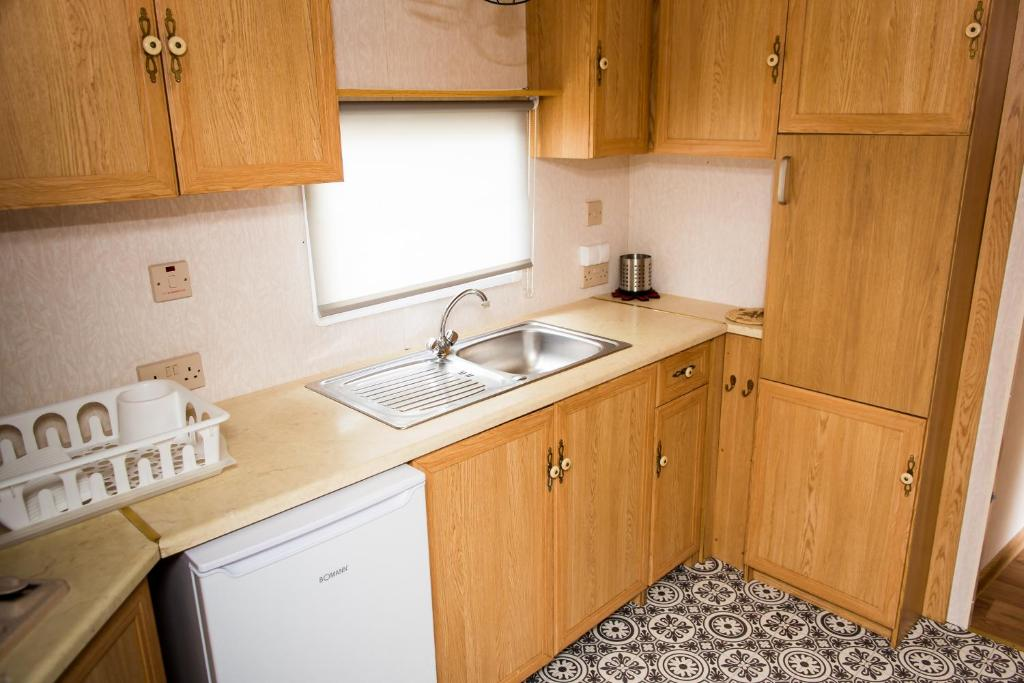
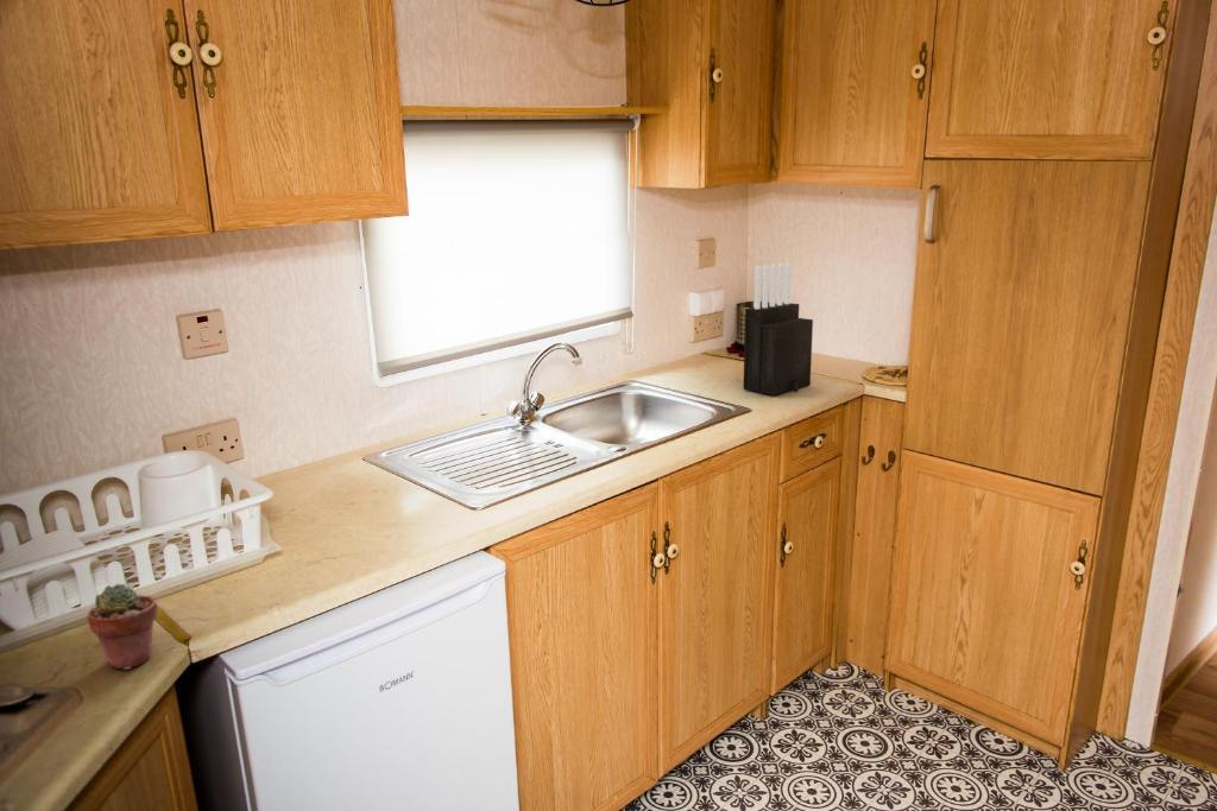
+ knife block [743,261,814,397]
+ potted succulent [87,582,158,671]
